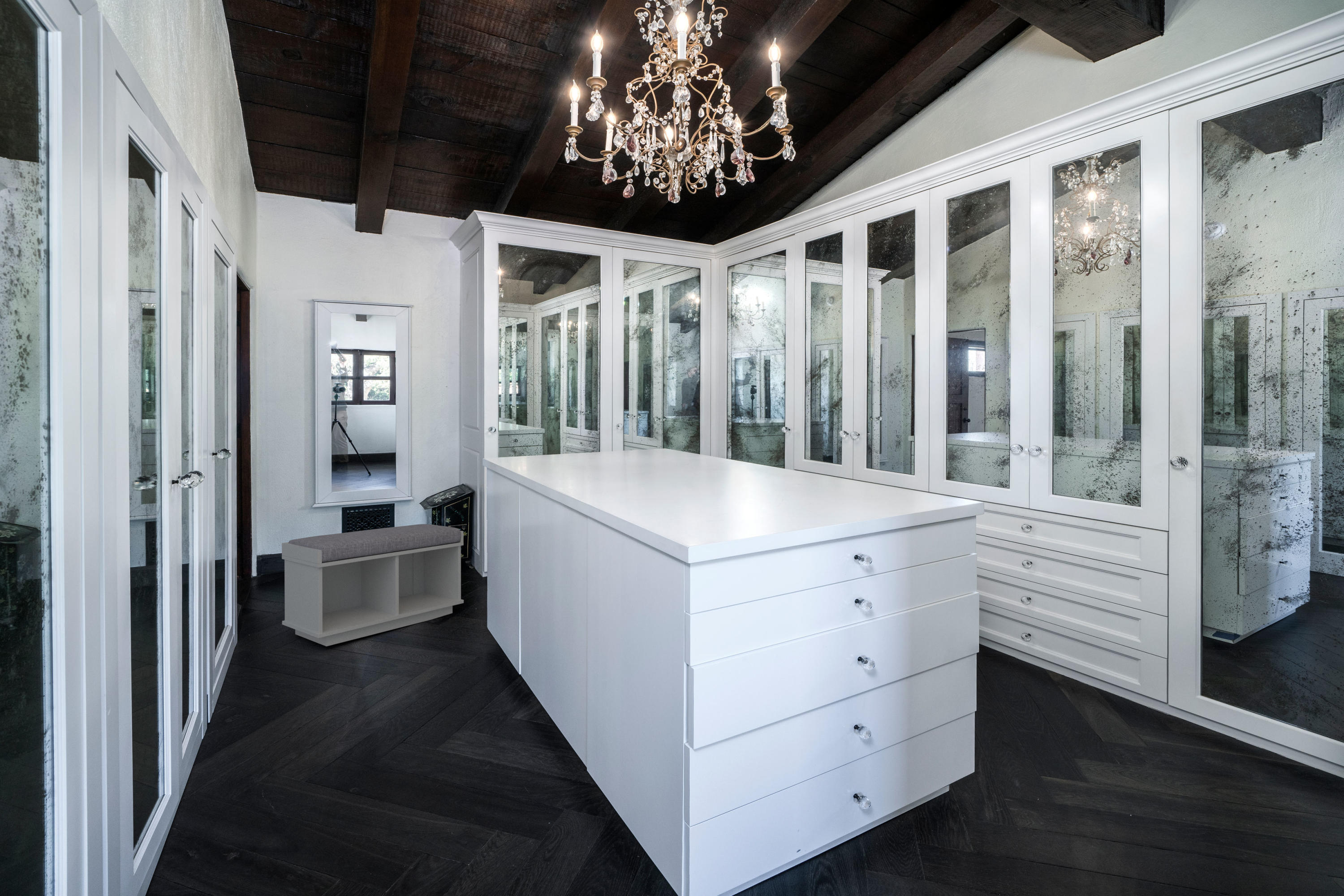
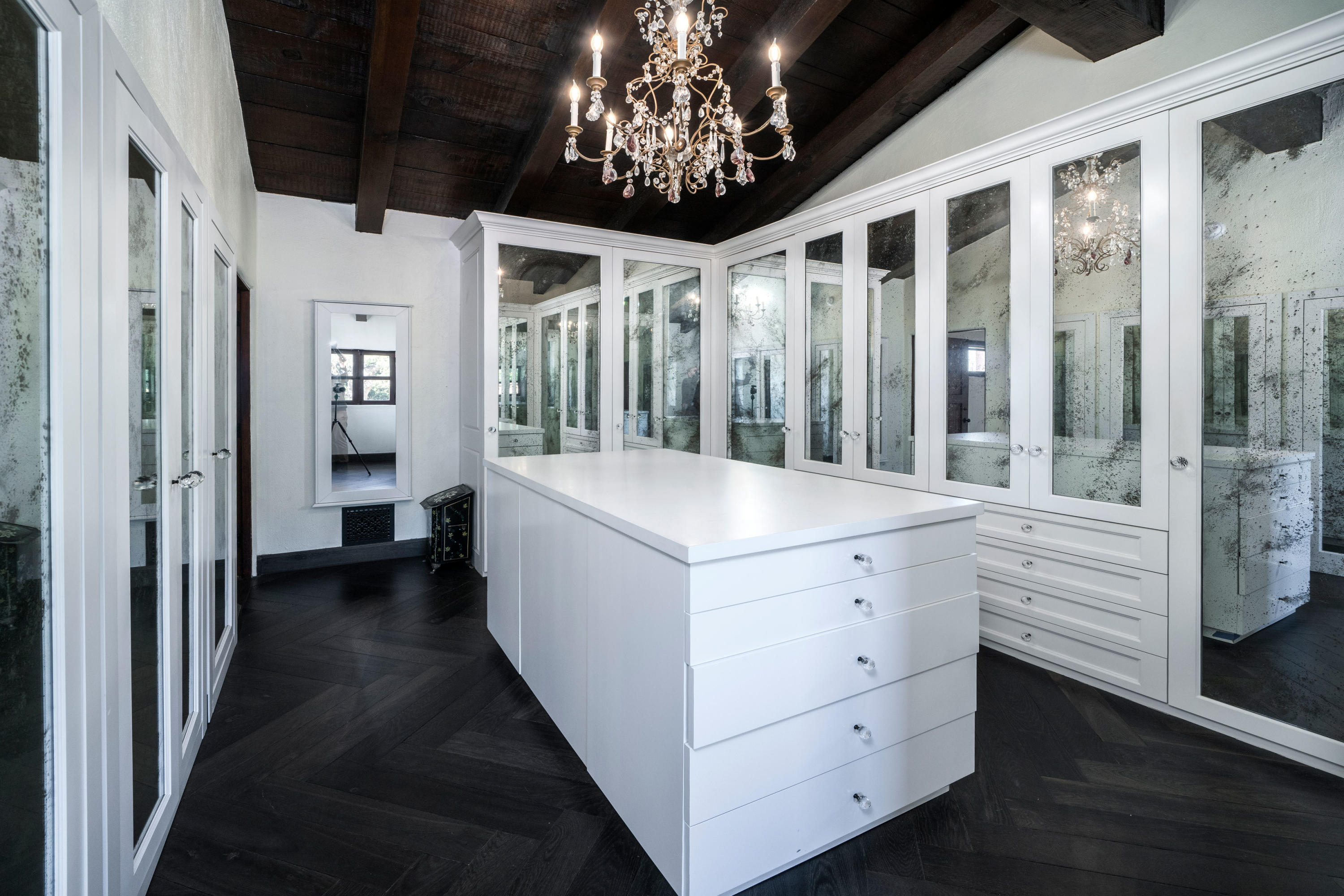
- bench [281,524,464,647]
